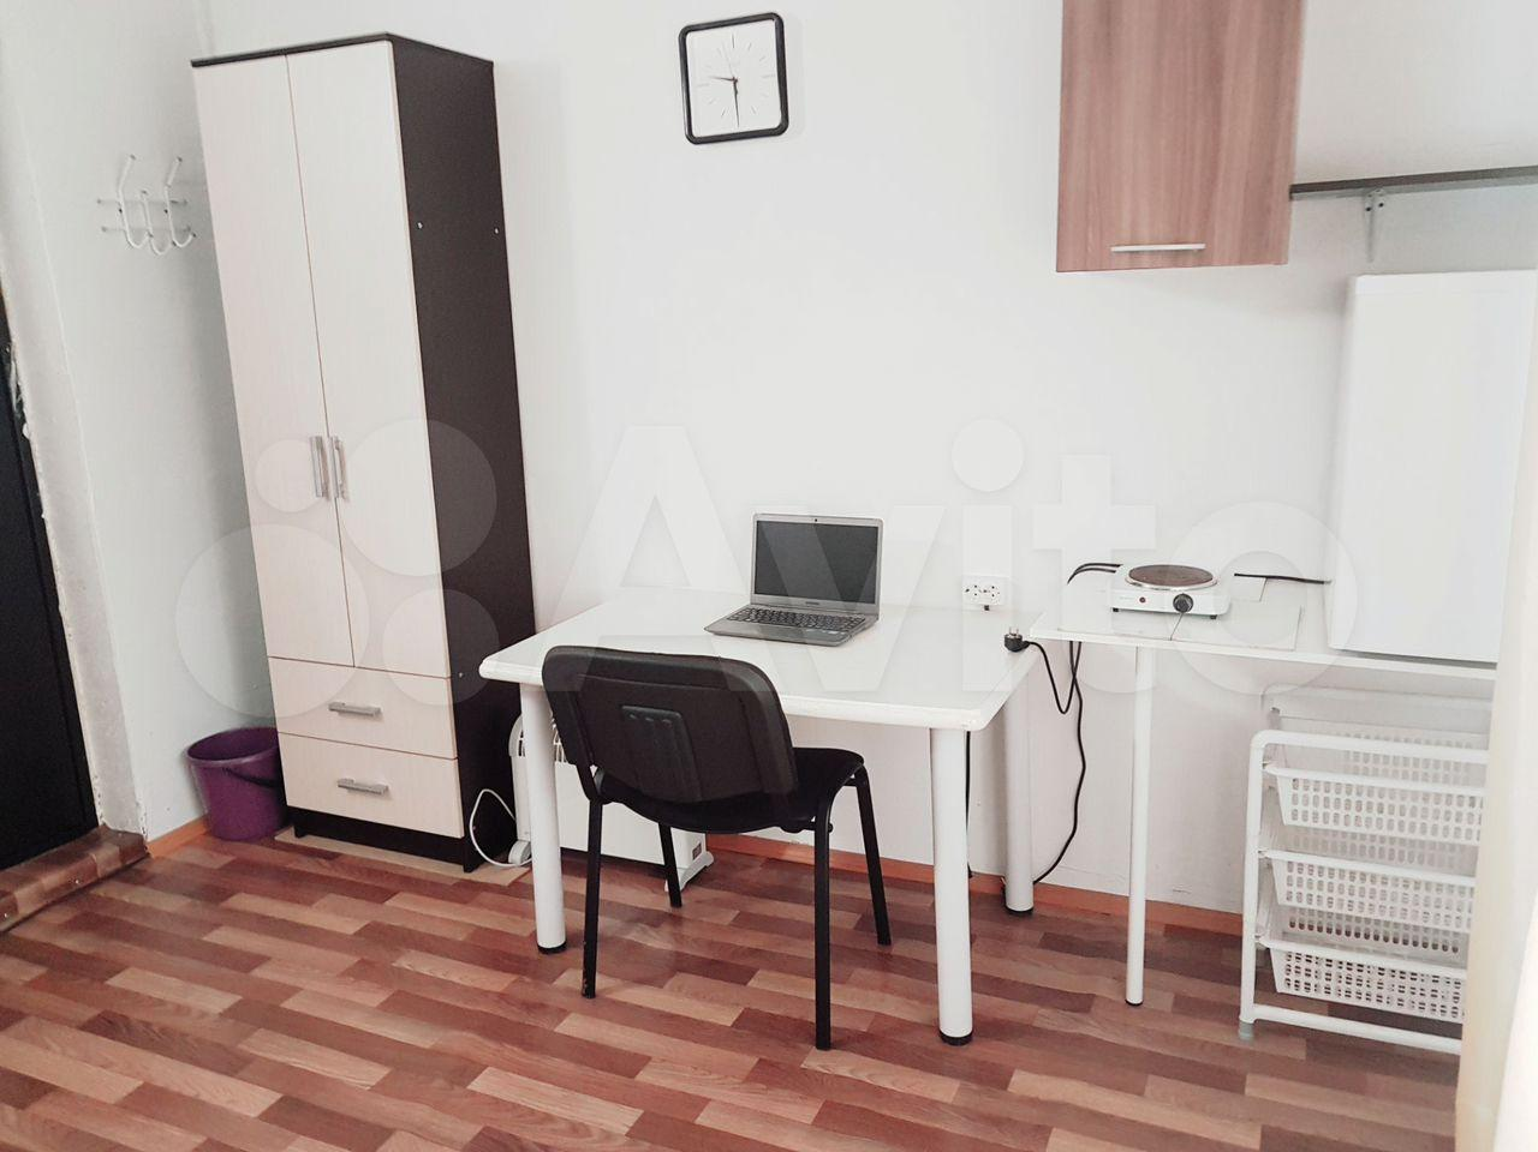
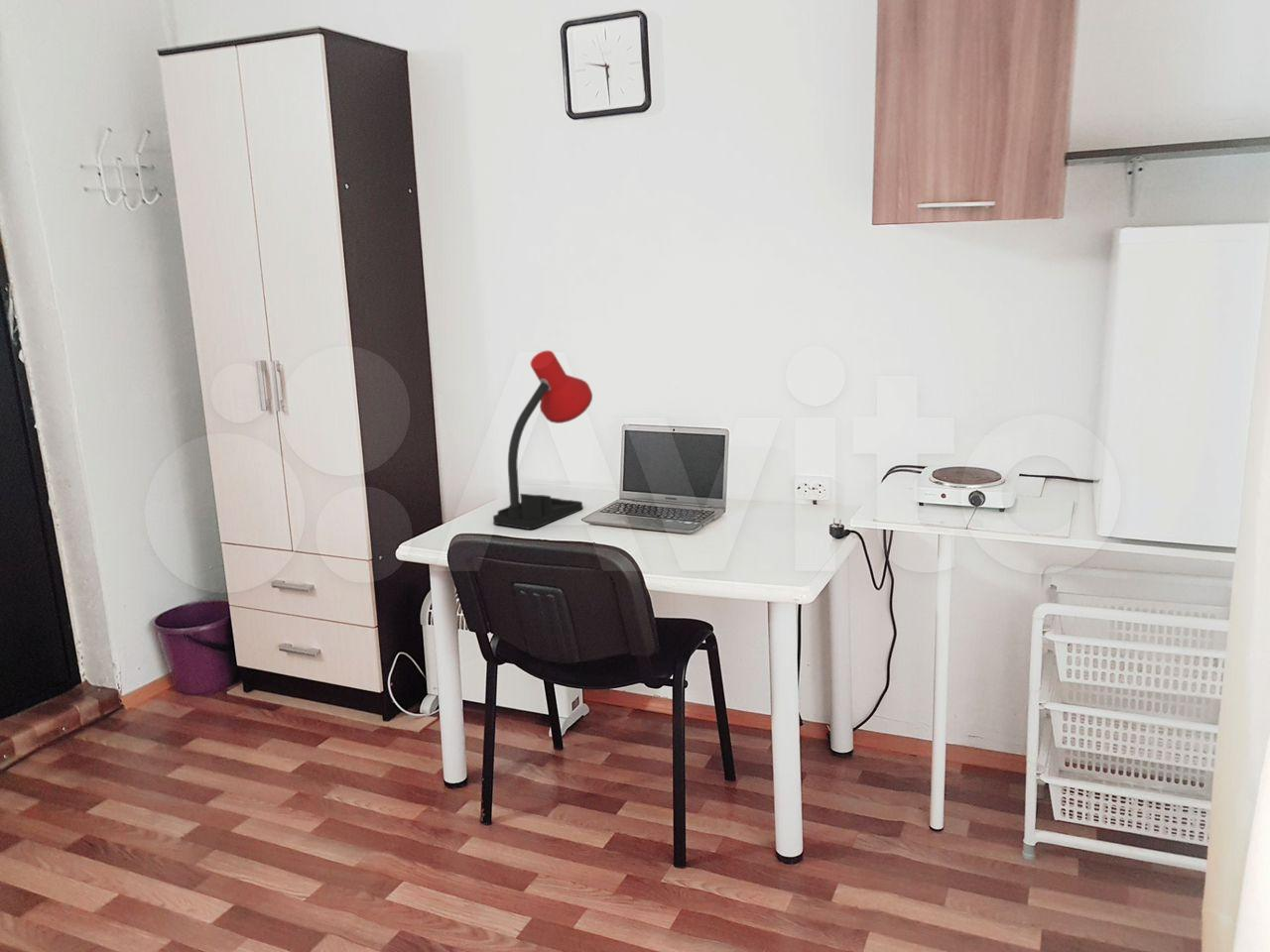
+ desk lamp [492,349,593,531]
